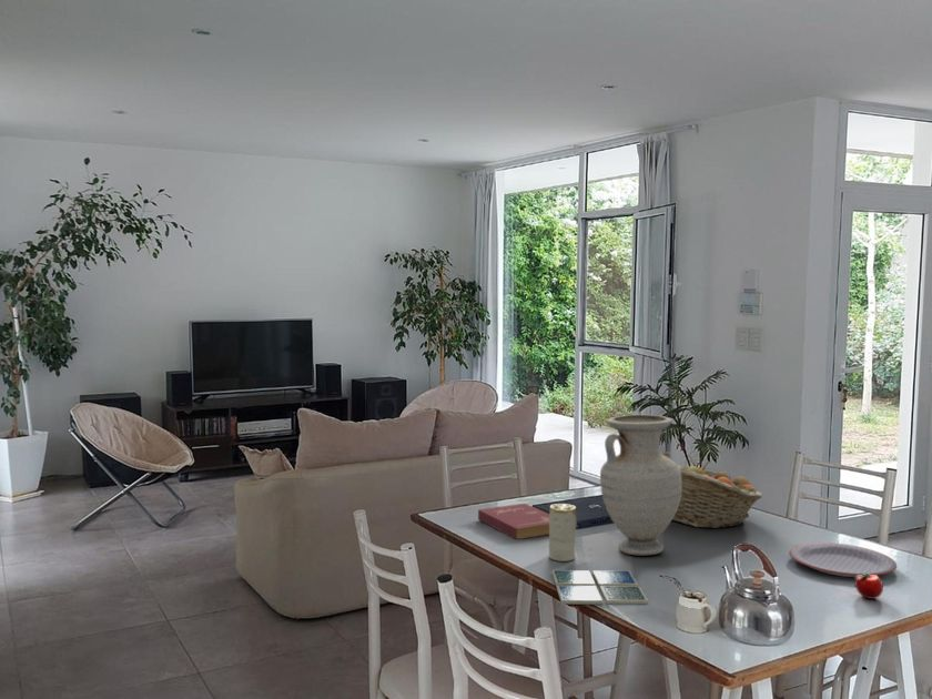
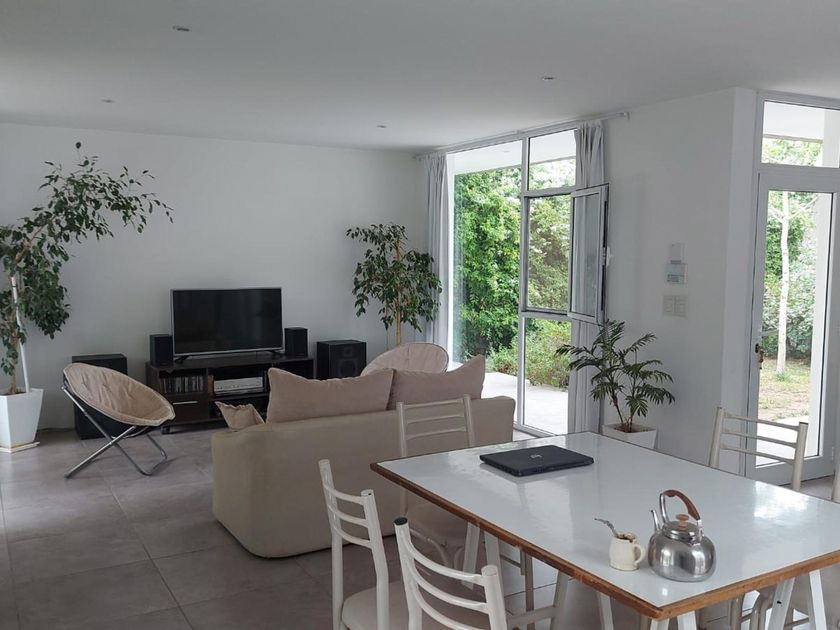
- candle [548,503,578,563]
- apple [853,573,884,600]
- book [477,503,549,540]
- vase [599,414,681,557]
- plate [789,541,898,578]
- drink coaster [551,569,649,606]
- fruit basket [671,460,763,529]
